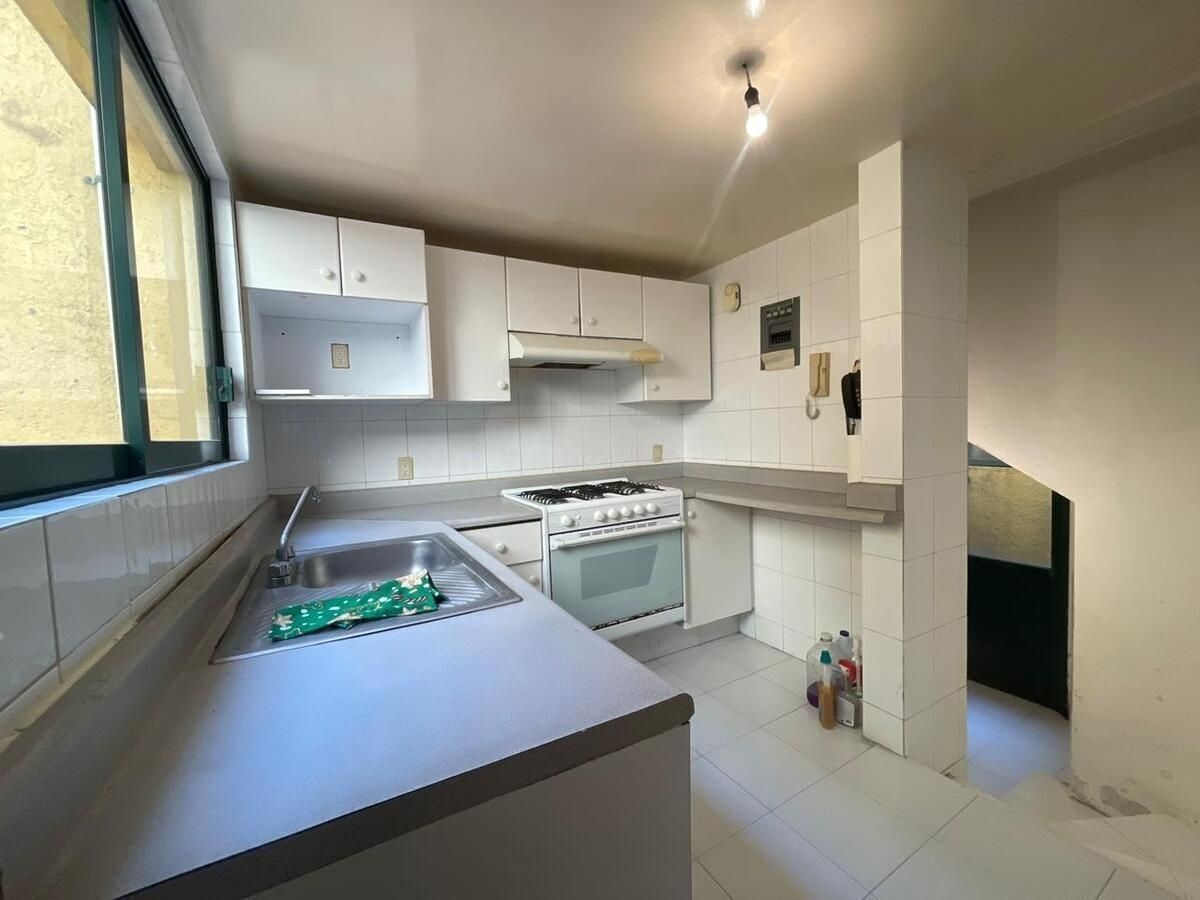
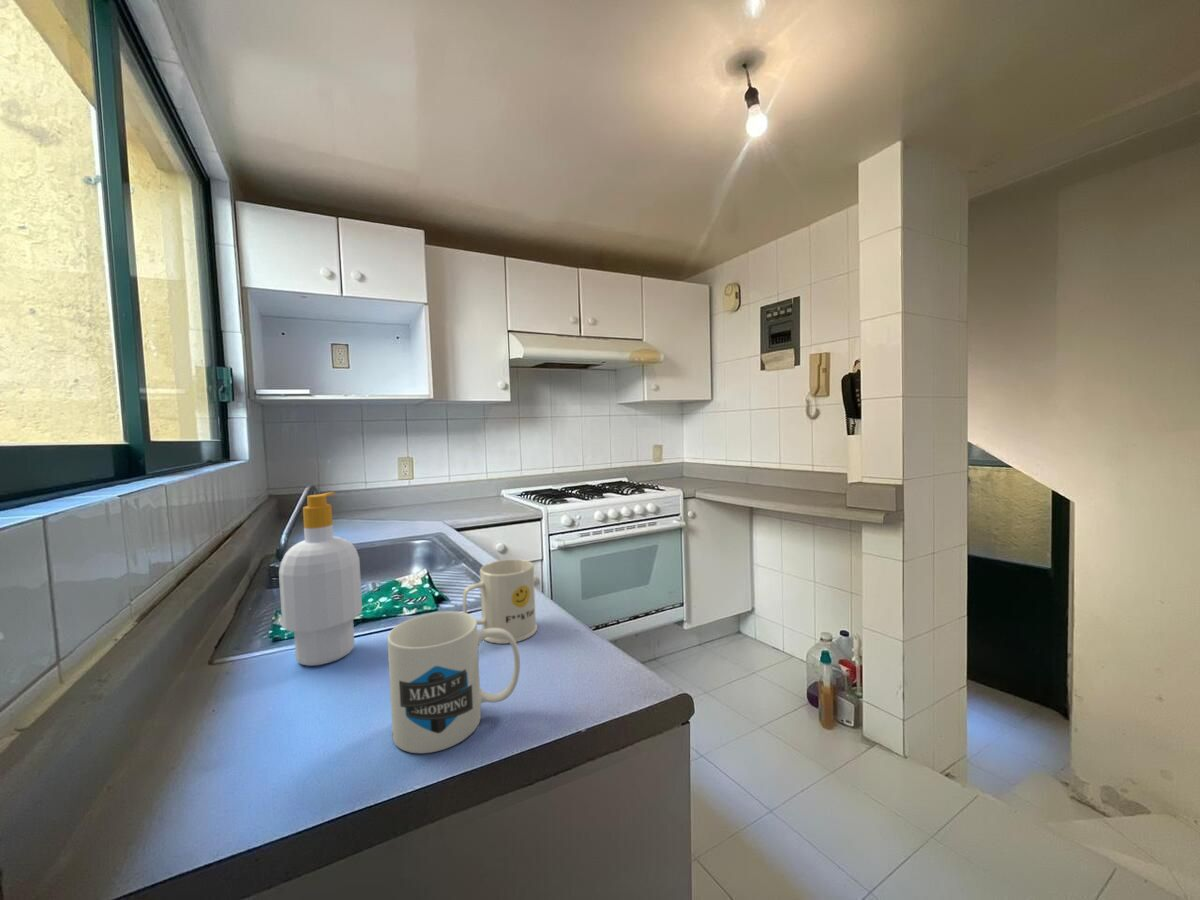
+ mug [462,558,539,645]
+ mug [386,610,521,754]
+ soap bottle [278,491,363,667]
